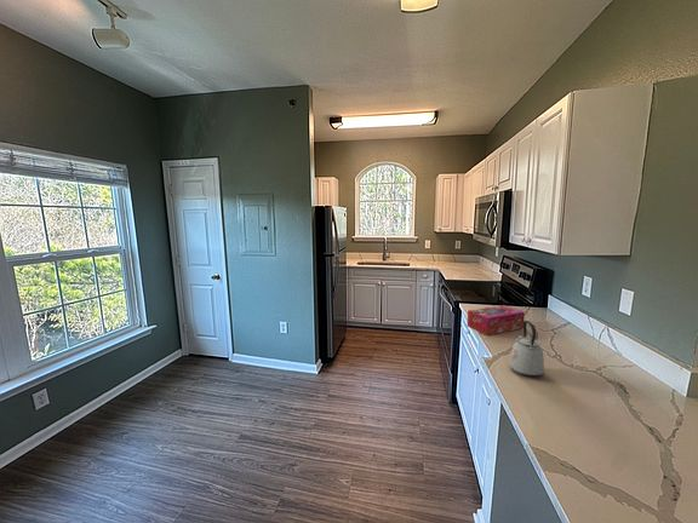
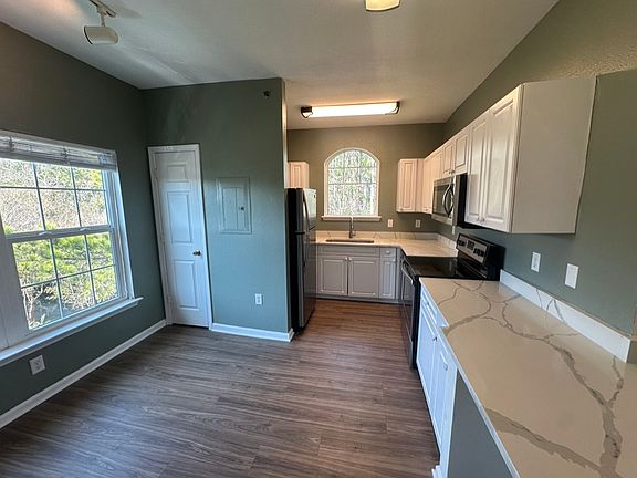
- kettle [508,320,545,378]
- tissue box [467,304,526,337]
